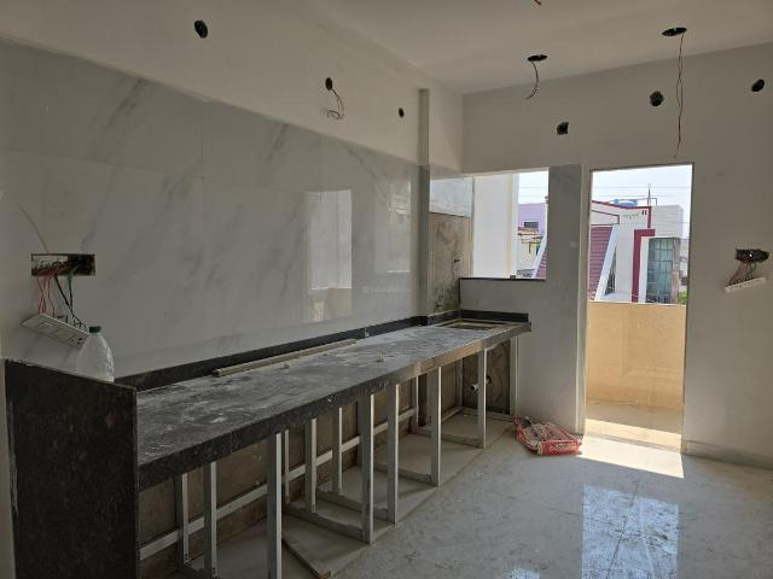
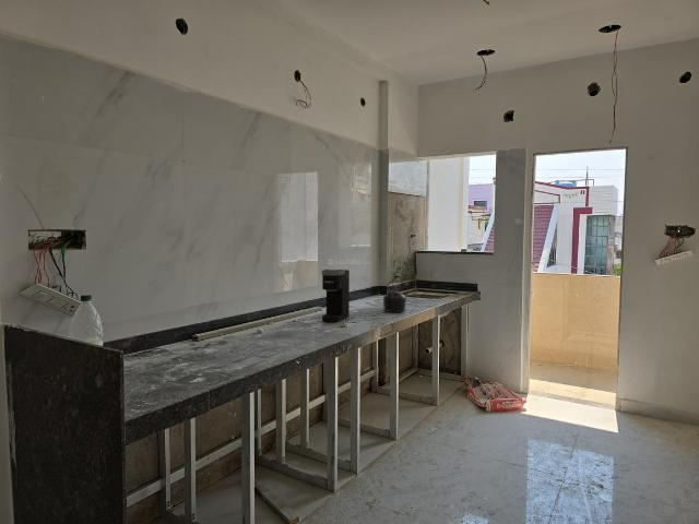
+ kettle [382,278,411,313]
+ coffee maker [321,269,351,323]
